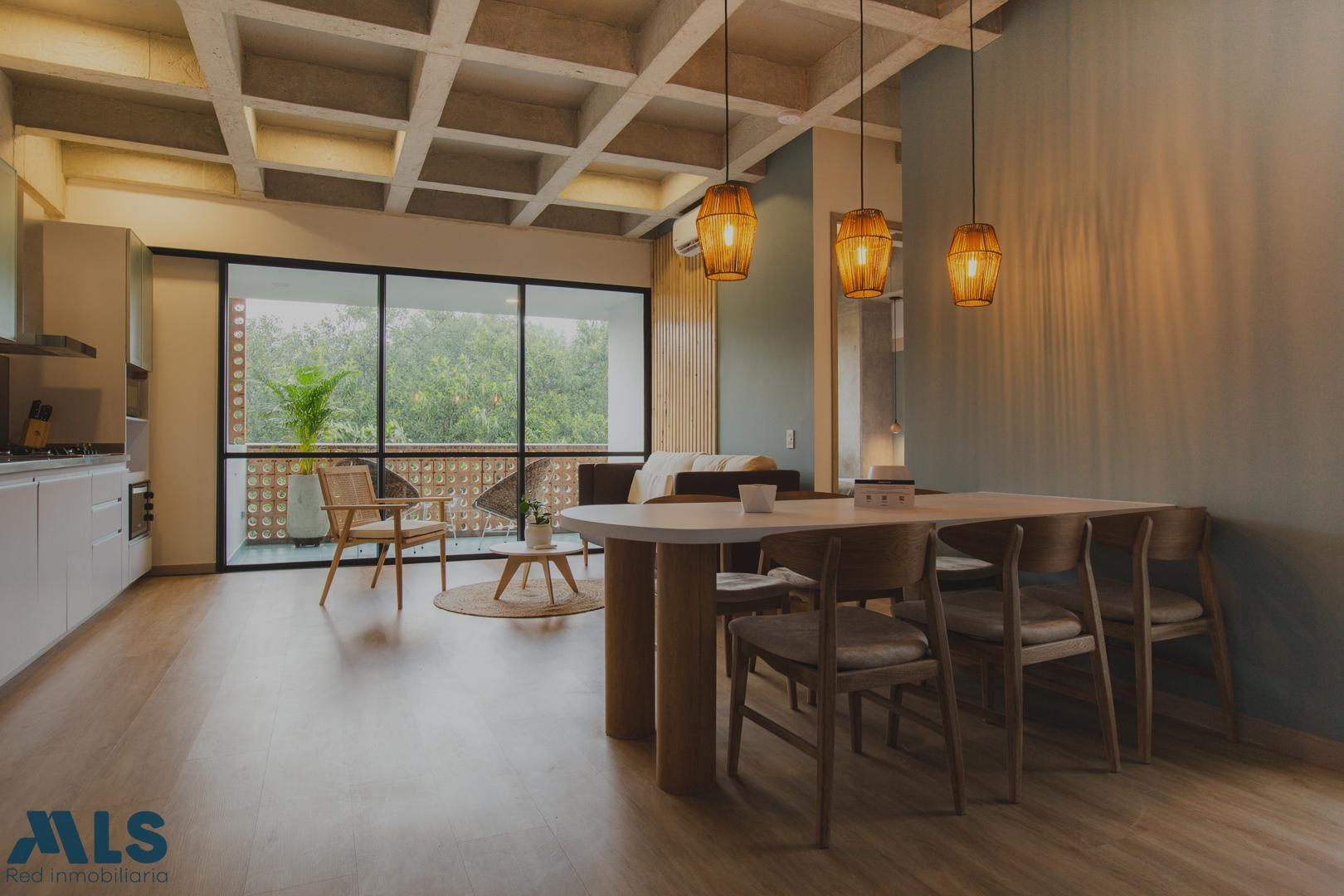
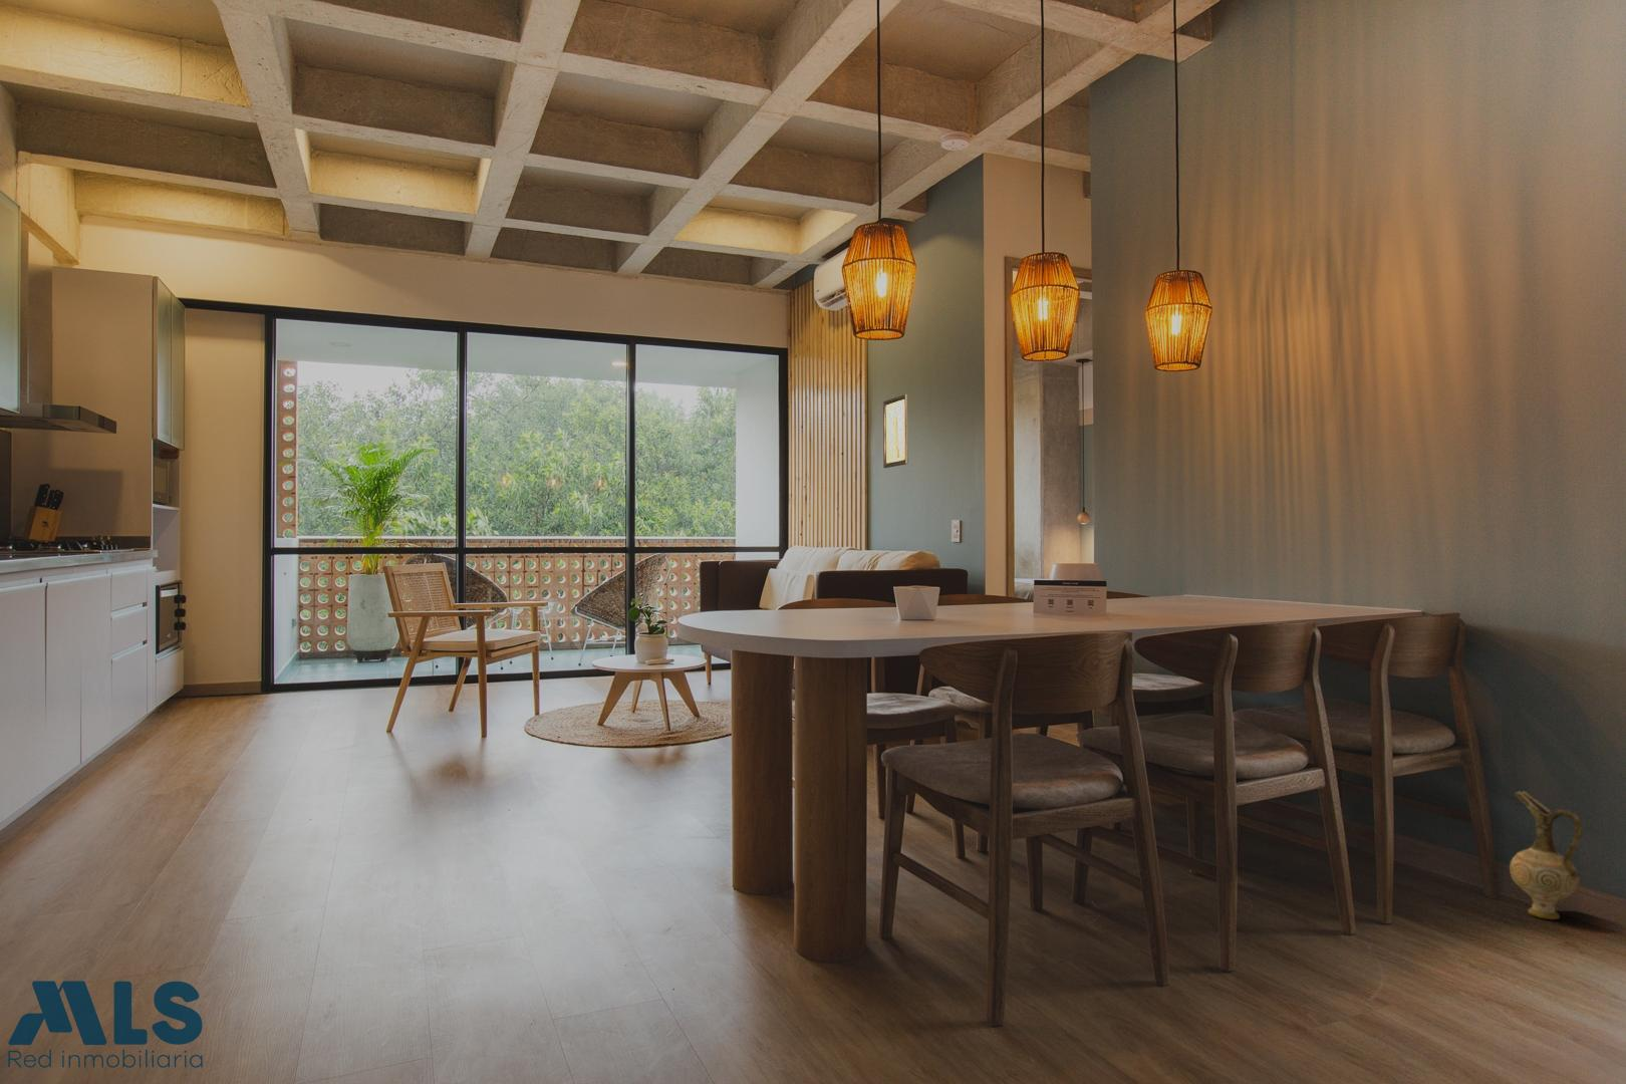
+ ceramic jug [1509,791,1584,921]
+ wall art [882,393,910,468]
